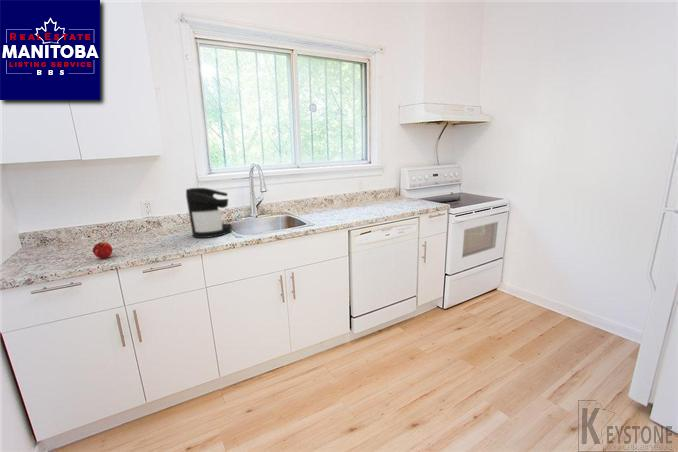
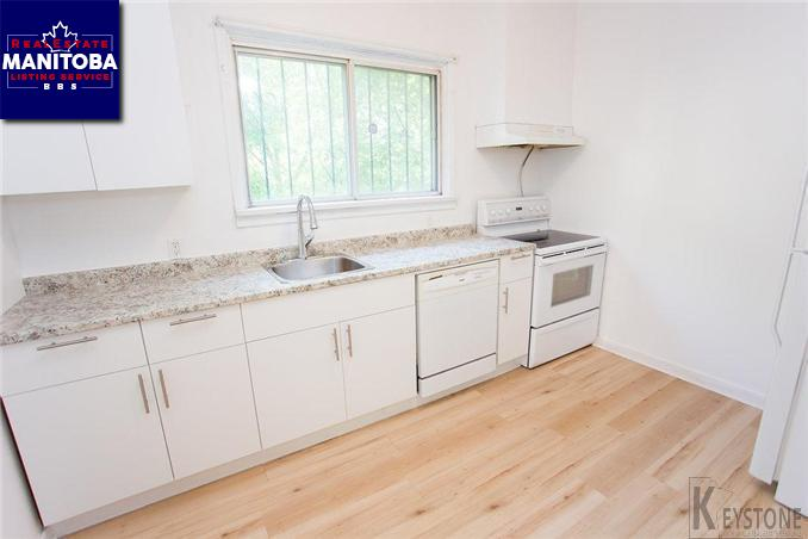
- peach [92,241,114,260]
- coffee maker [185,187,233,239]
